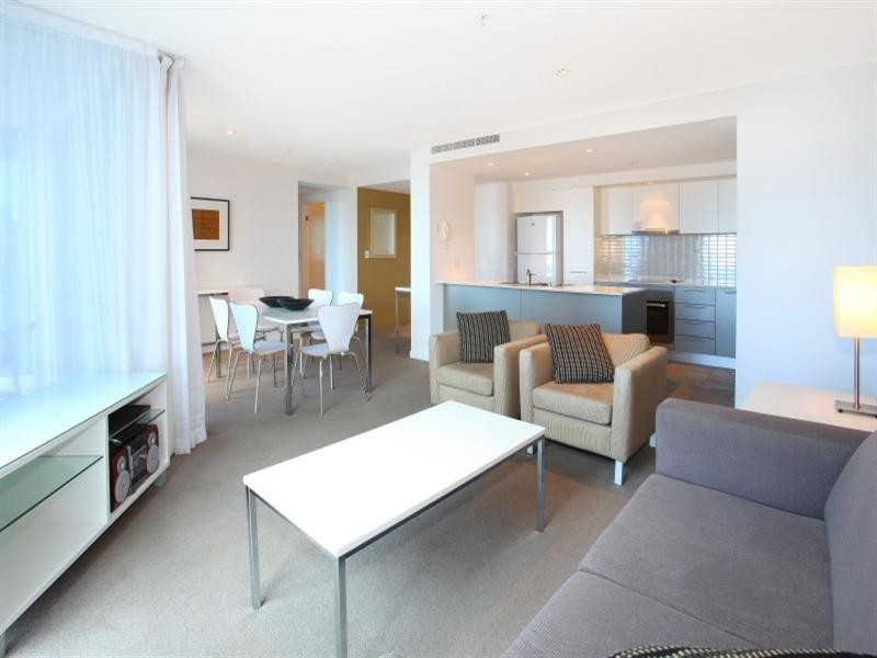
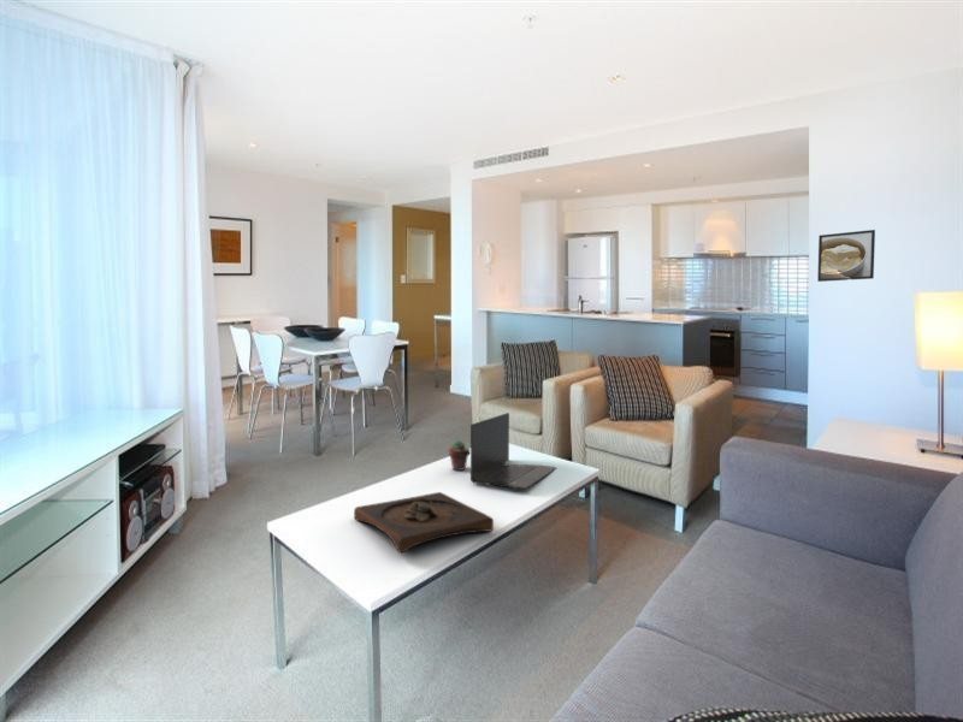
+ potted succulent [448,439,471,472]
+ wooden tray [353,491,495,554]
+ laptop [469,412,557,491]
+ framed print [816,229,876,283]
